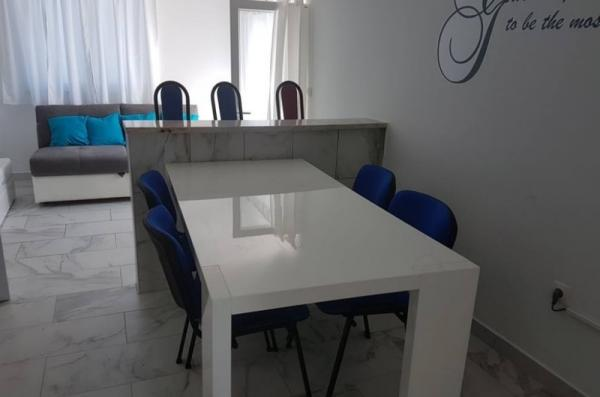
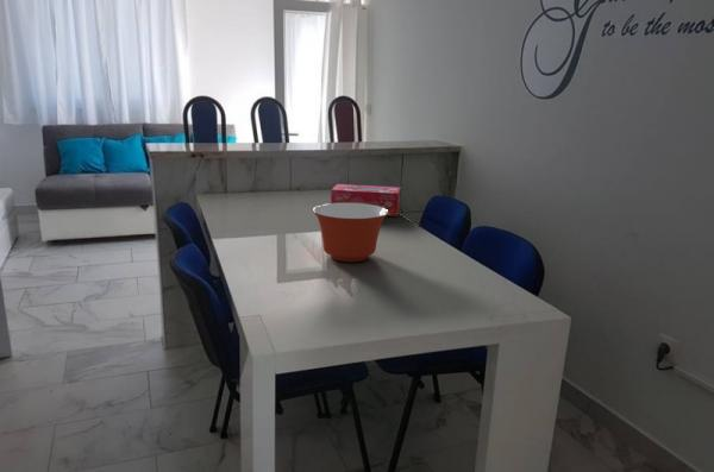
+ tissue box [330,183,402,218]
+ mixing bowl [312,202,388,263]
